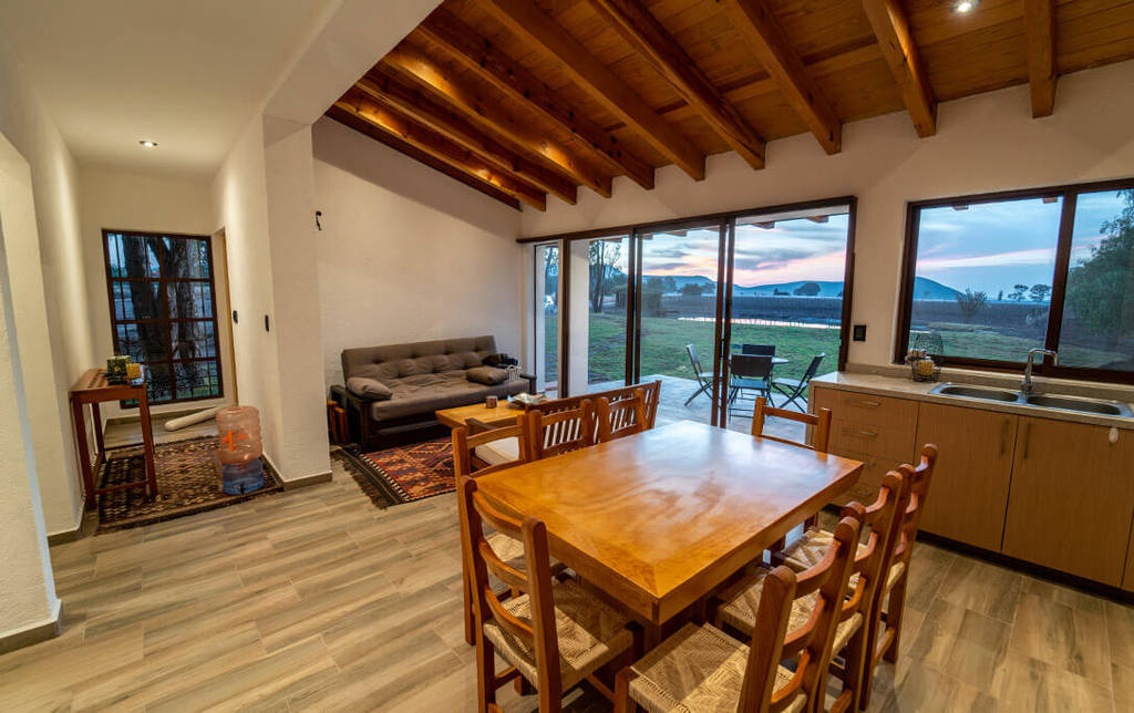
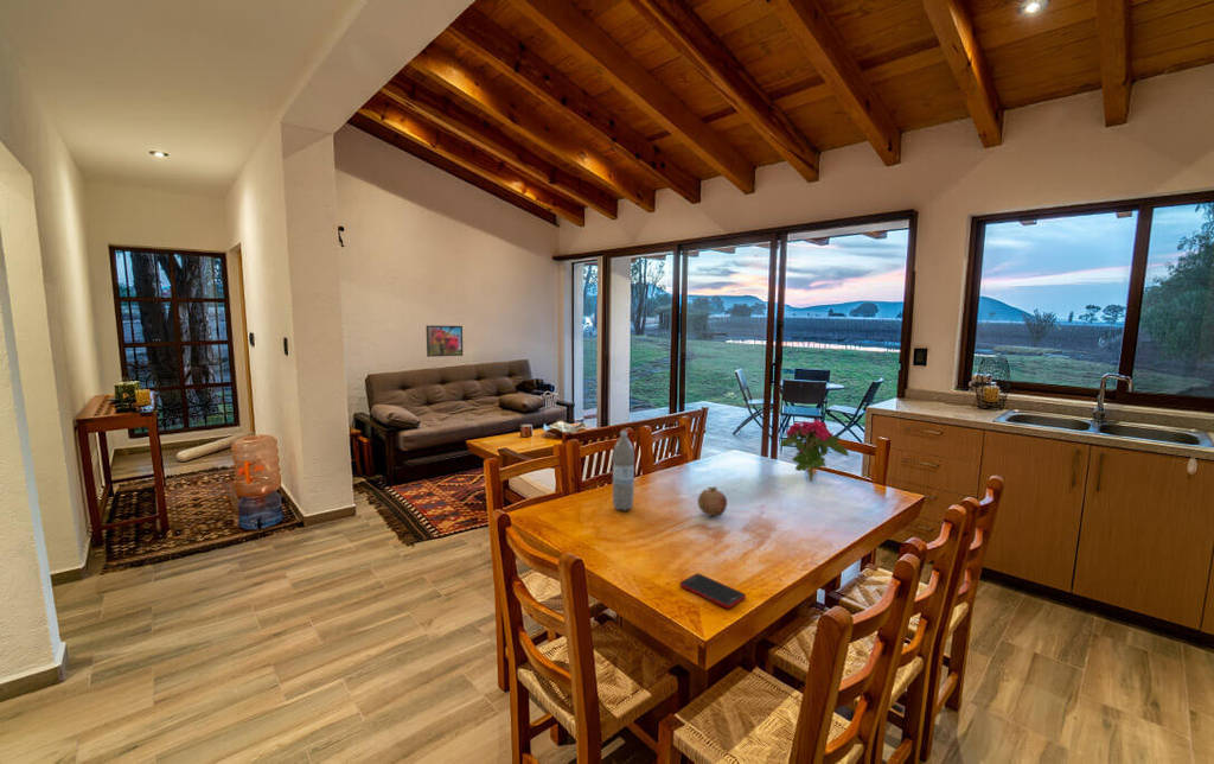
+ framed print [426,324,464,358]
+ fruit [697,485,728,517]
+ cell phone [679,573,747,610]
+ water bottle [612,429,635,511]
+ flower [779,419,850,483]
